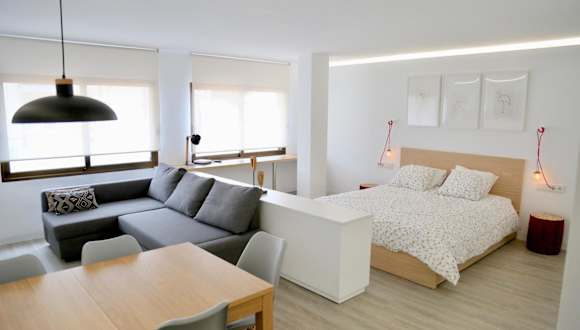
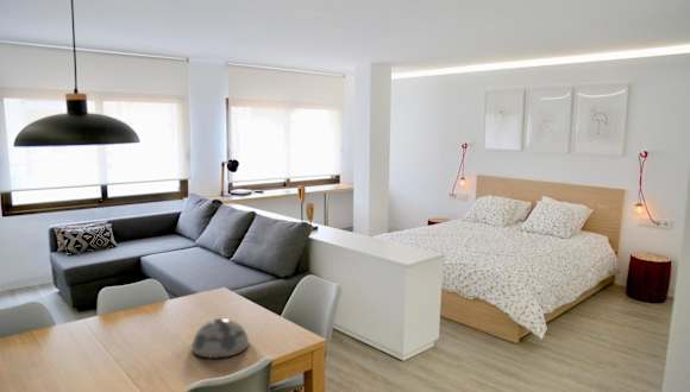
+ decorative bowl [190,317,250,360]
